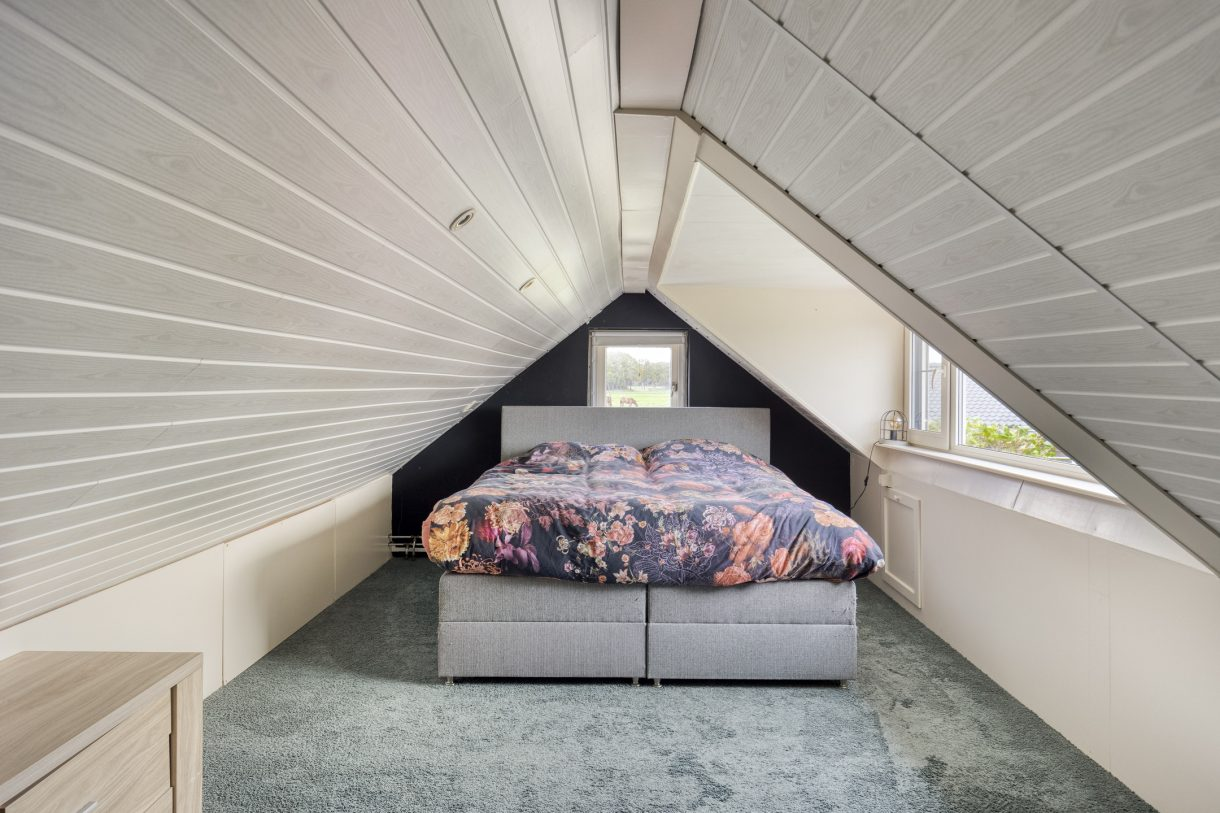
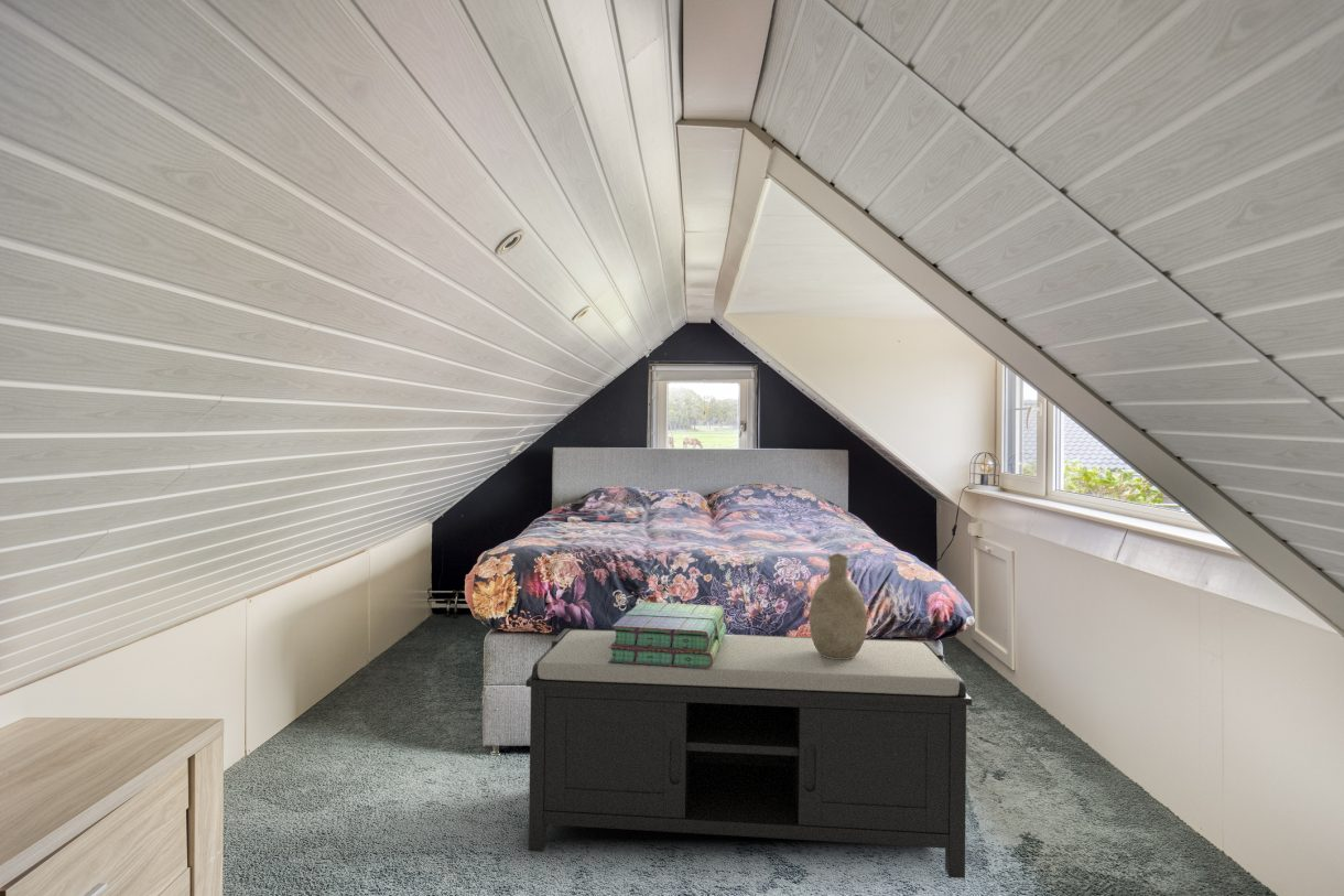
+ stack of books [608,601,727,668]
+ bench [525,628,973,879]
+ decorative vase [808,552,868,659]
